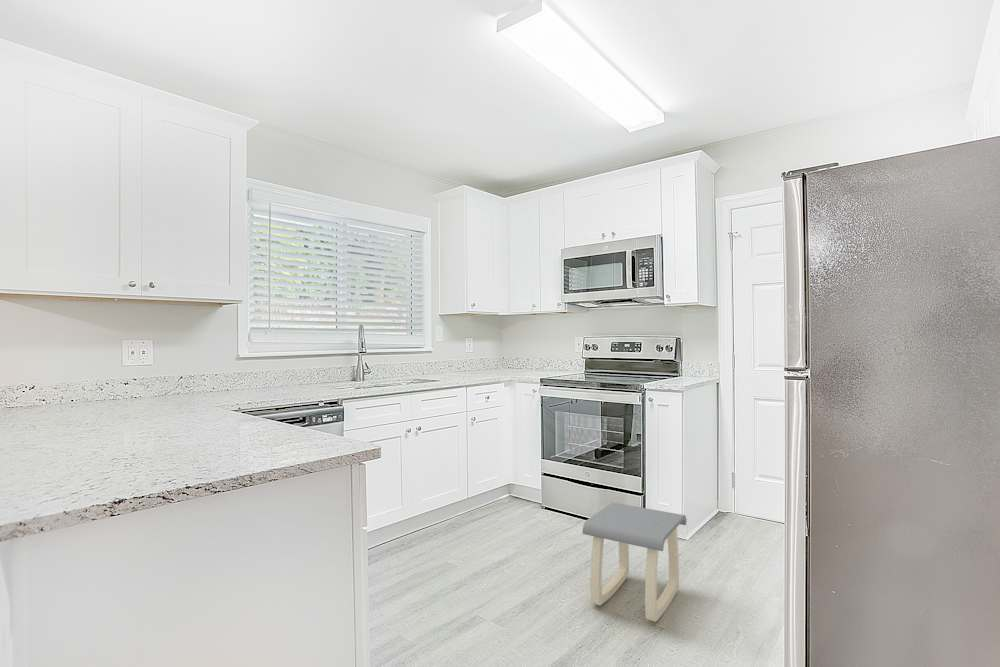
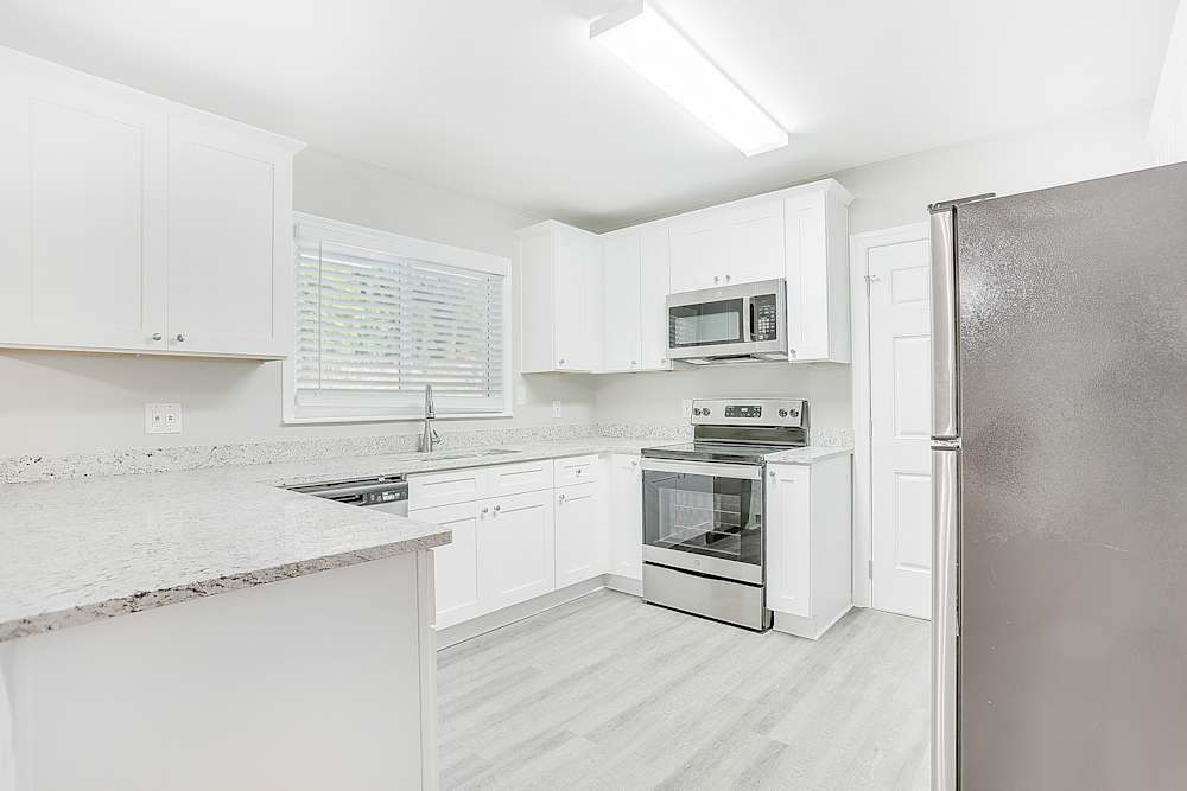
- stool [582,501,687,623]
